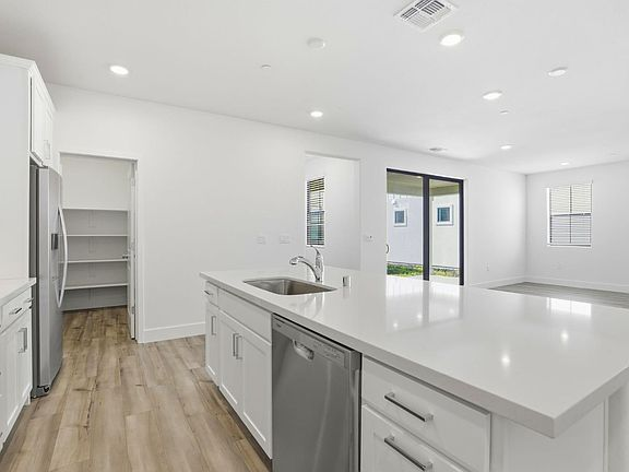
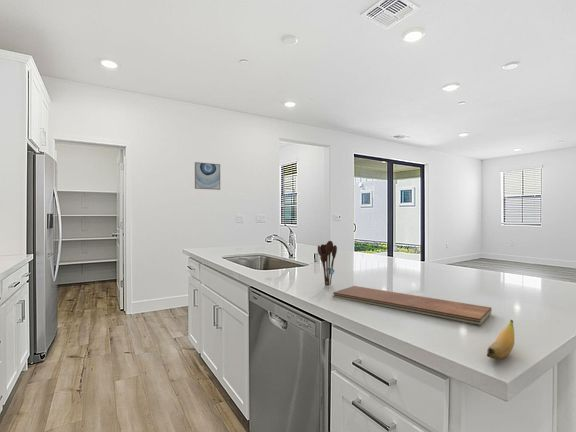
+ banana [486,319,515,360]
+ utensil holder [317,240,338,287]
+ wall art [194,161,221,191]
+ chopping board [332,285,493,326]
